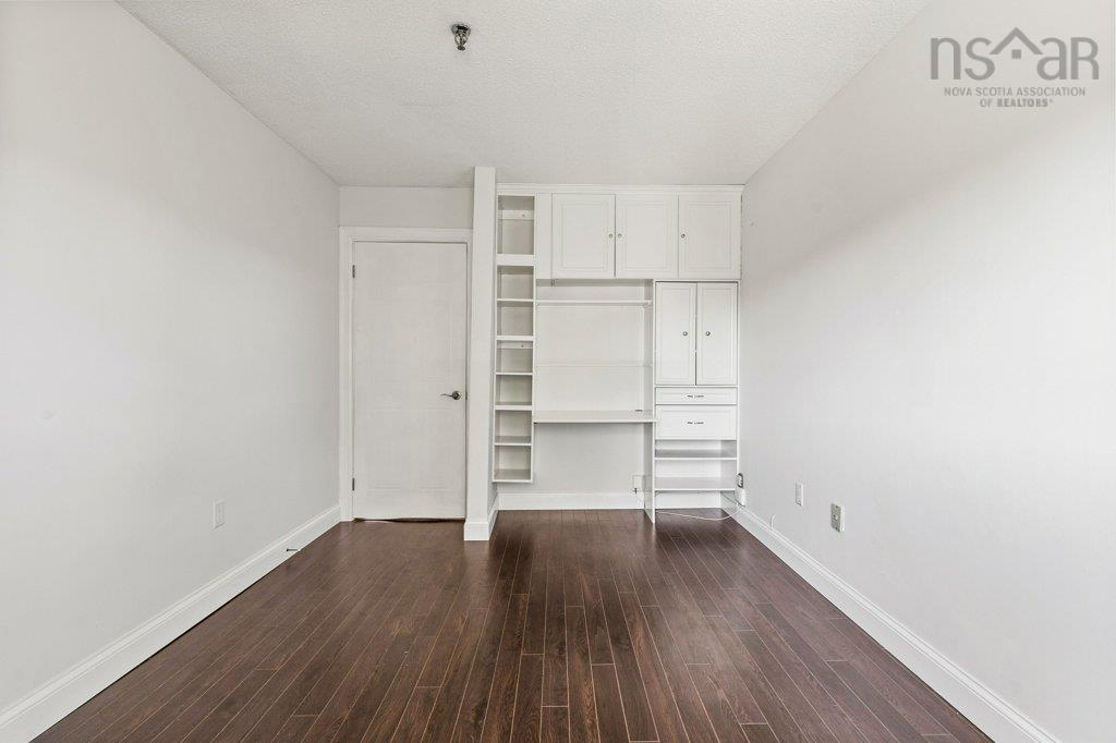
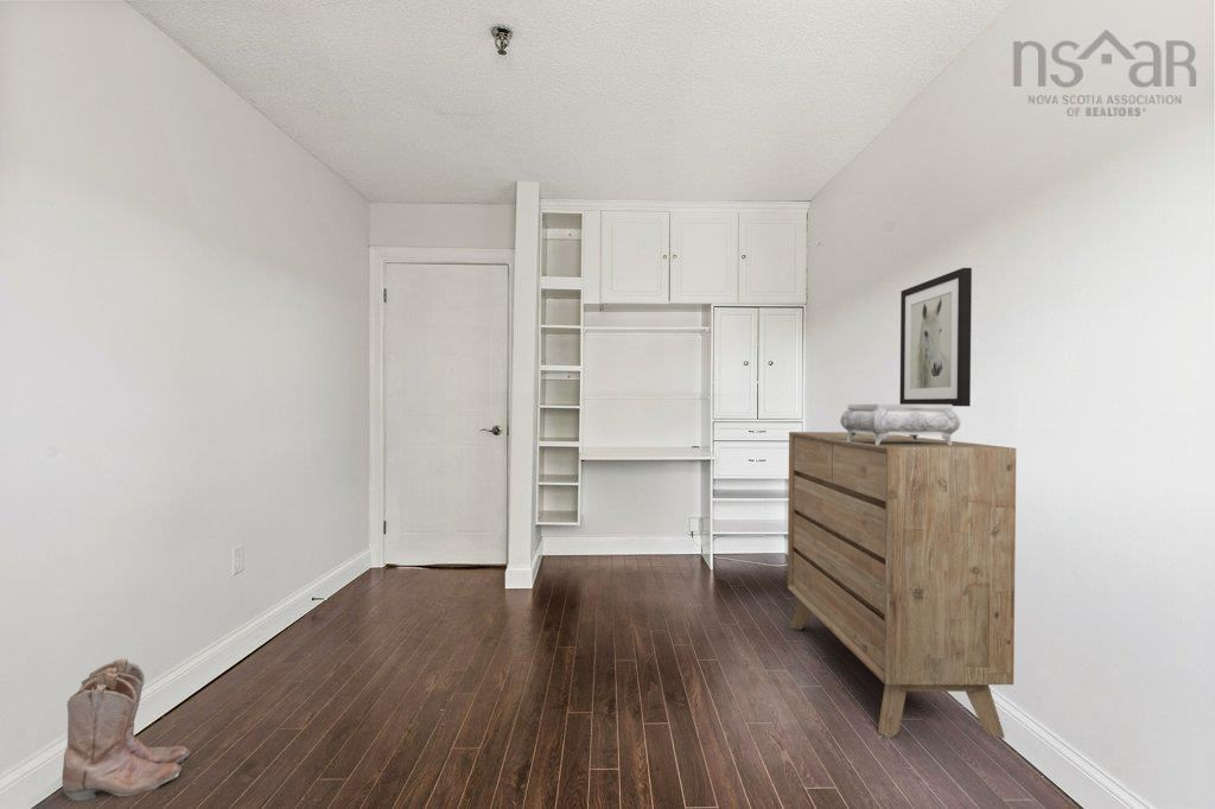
+ wall art [898,267,973,408]
+ jewelry box [839,403,962,445]
+ dresser [787,431,1017,739]
+ boots [62,658,192,802]
